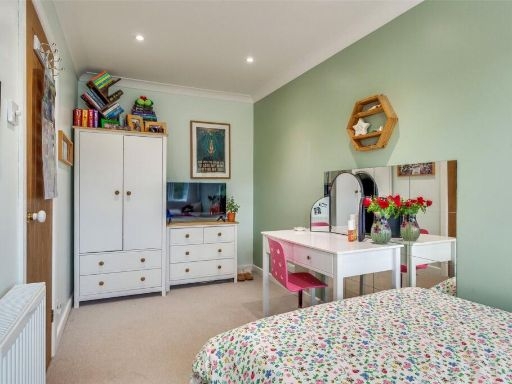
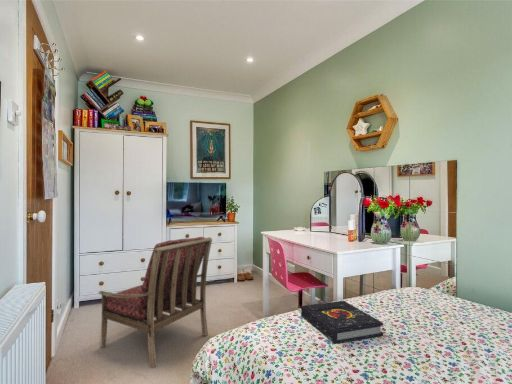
+ armchair [98,236,213,369]
+ book [300,300,384,345]
